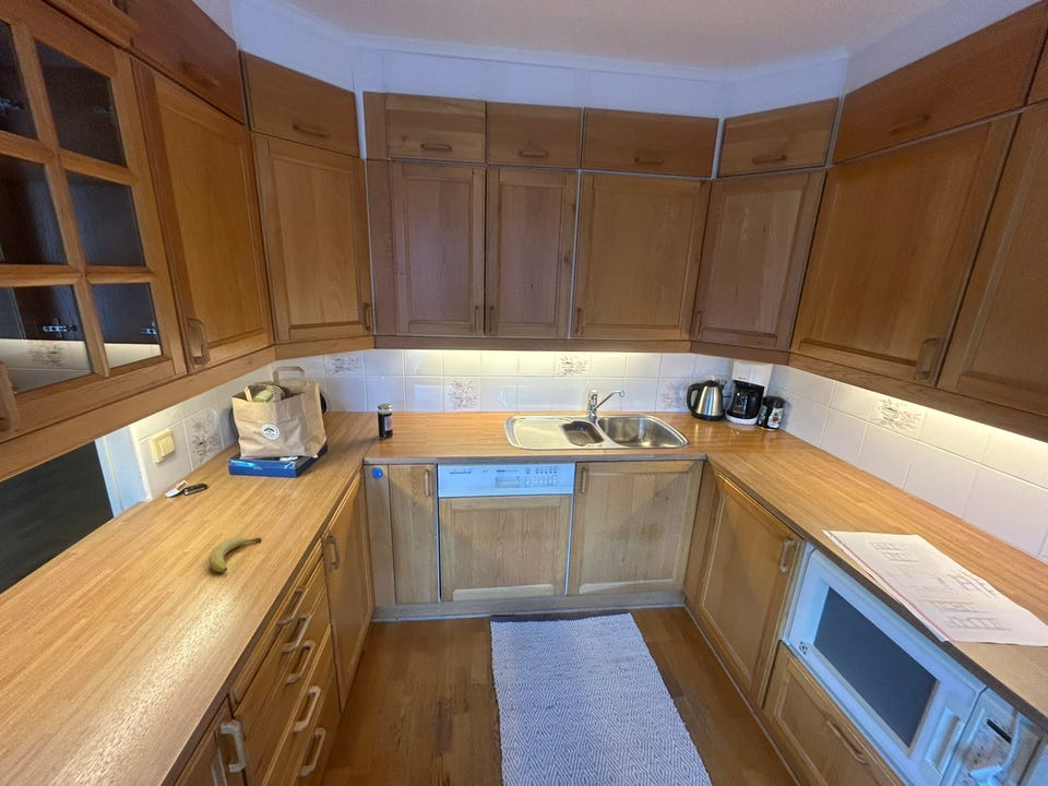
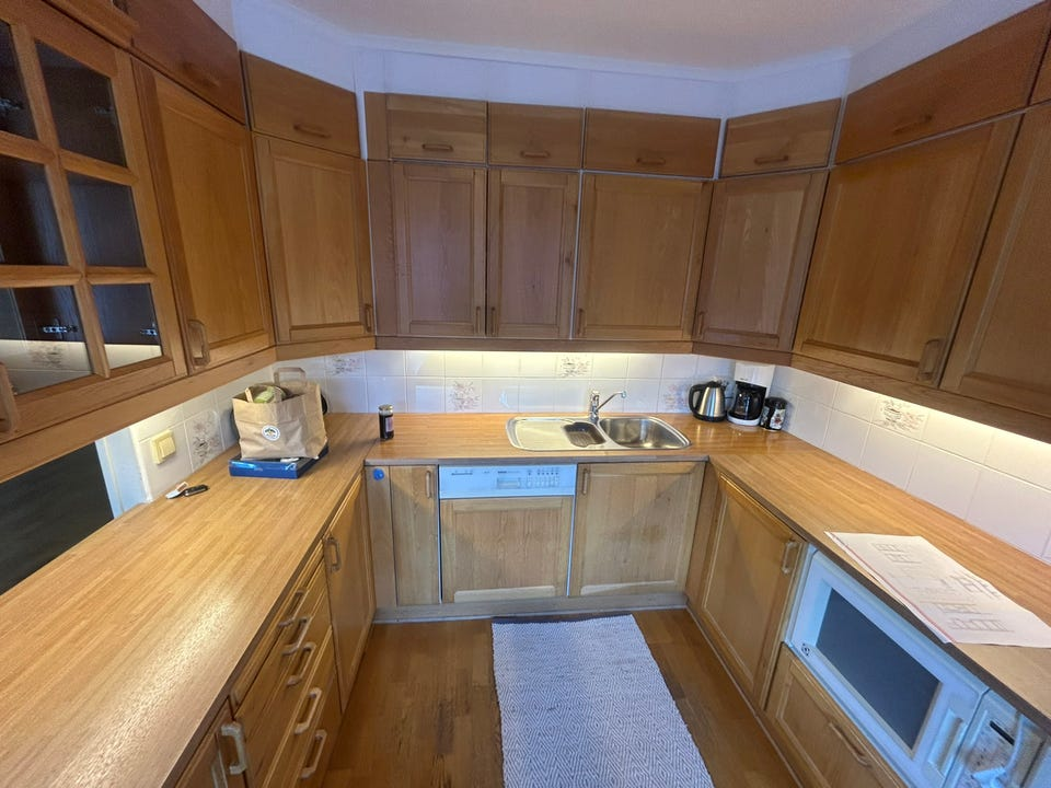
- fruit [207,536,263,573]
